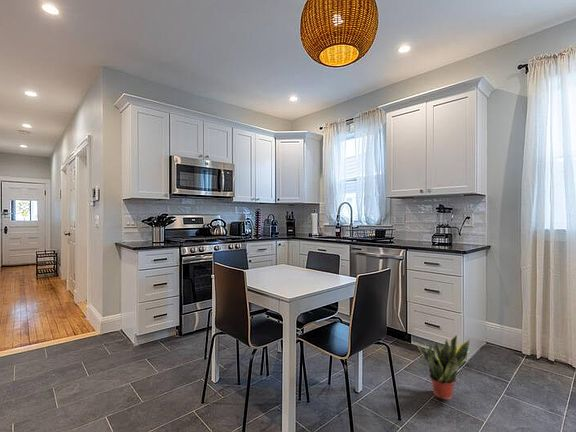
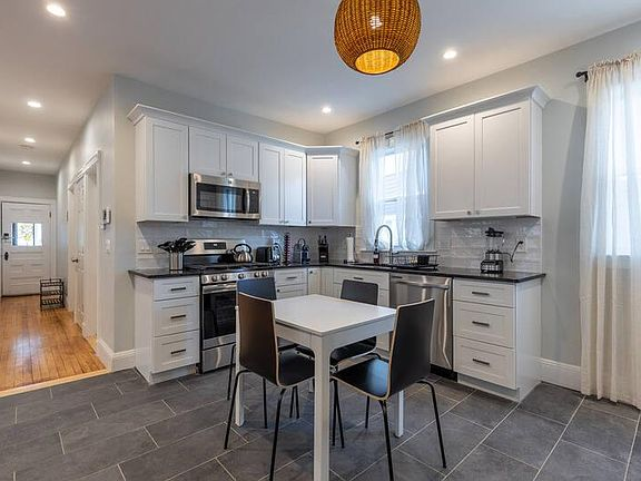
- potted plant [415,334,470,400]
